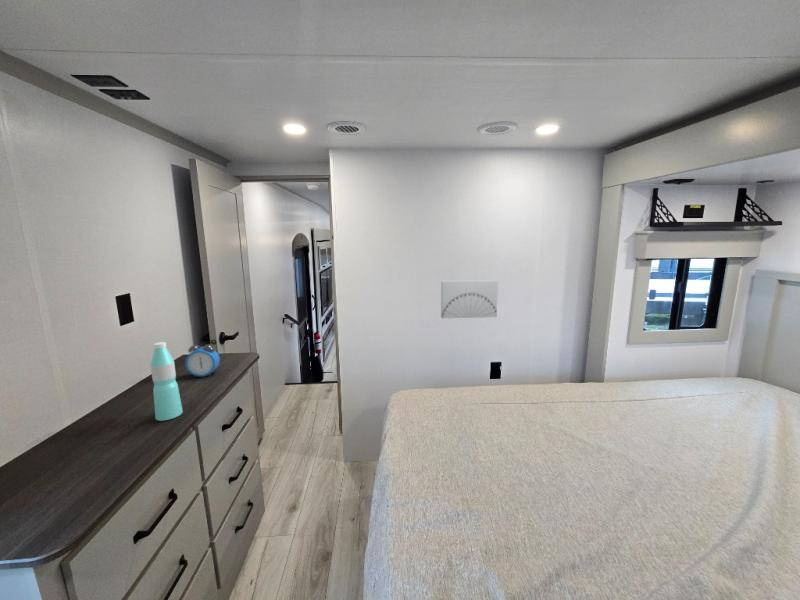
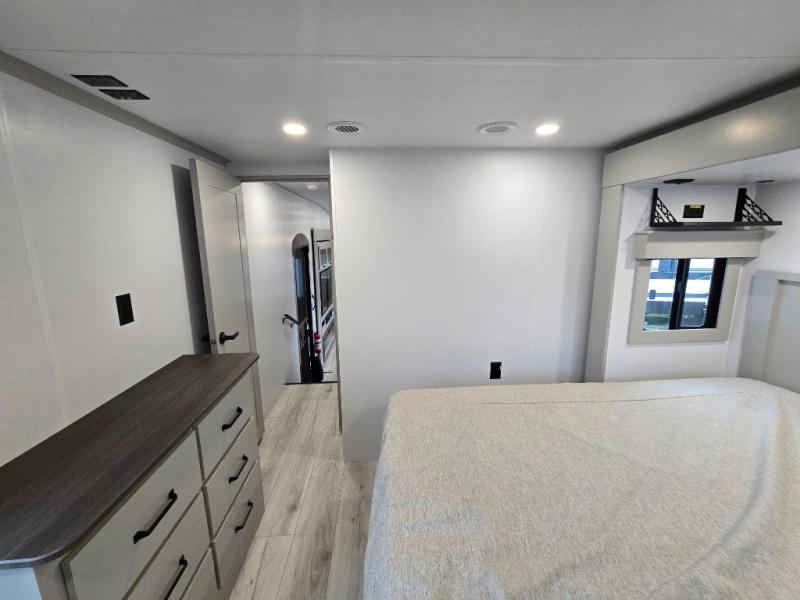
- water bottle [149,341,184,422]
- wall art [440,279,499,319]
- alarm clock [184,343,221,378]
